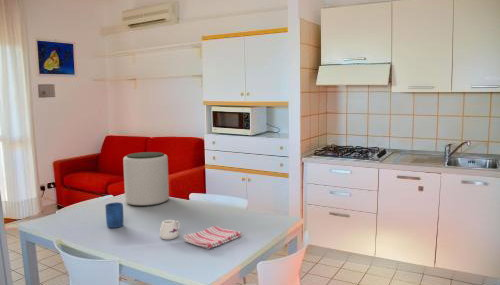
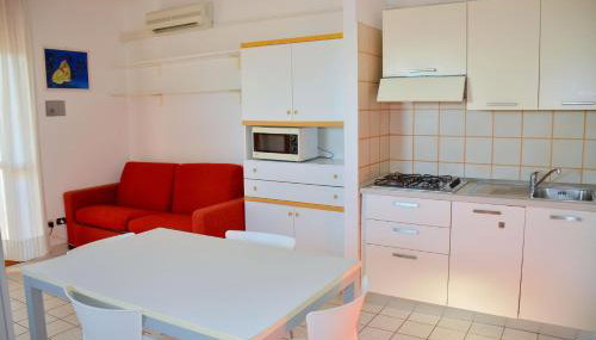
- mug [104,201,124,229]
- plant pot [122,151,170,207]
- mug [158,219,181,241]
- dish towel [182,225,243,250]
